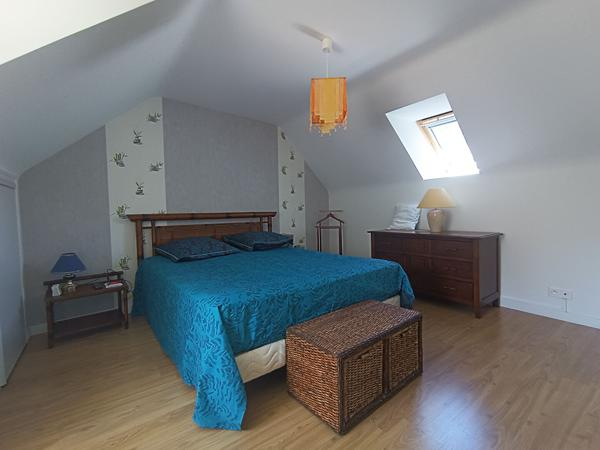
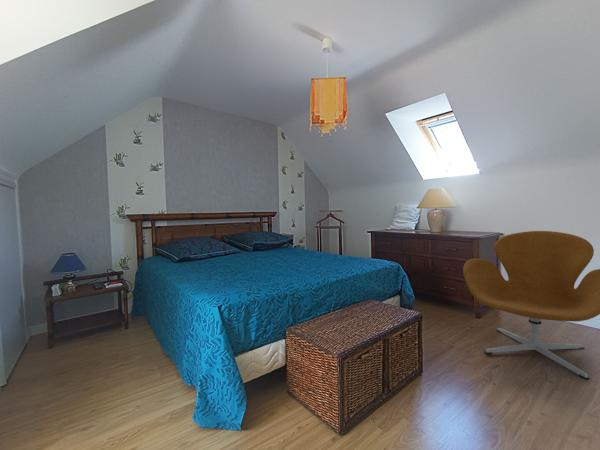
+ armchair [462,230,600,381]
